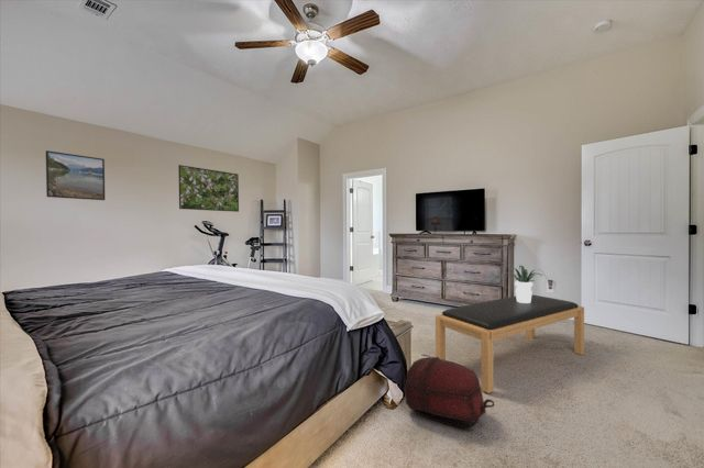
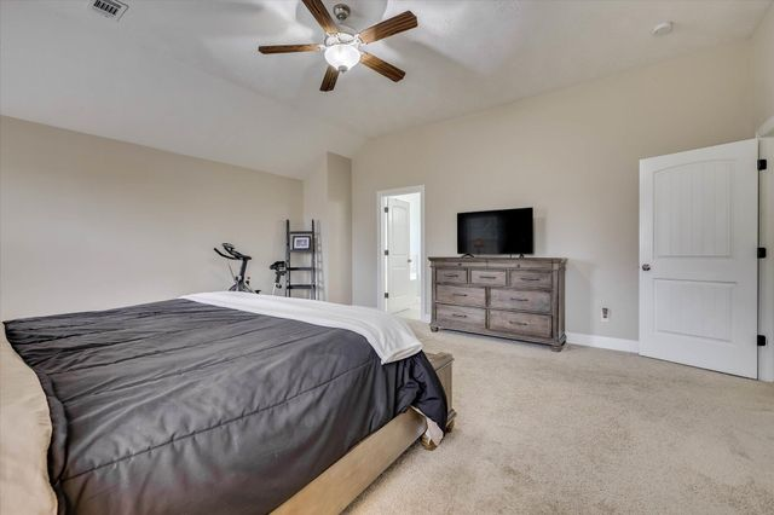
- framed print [45,149,106,201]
- potted plant [498,265,549,303]
- backpack [404,354,495,428]
- bench [435,293,585,394]
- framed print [177,164,240,213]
